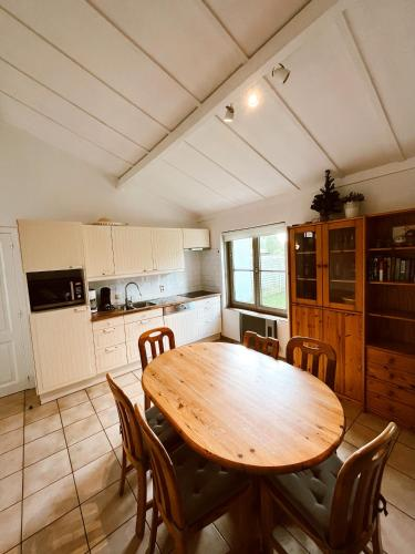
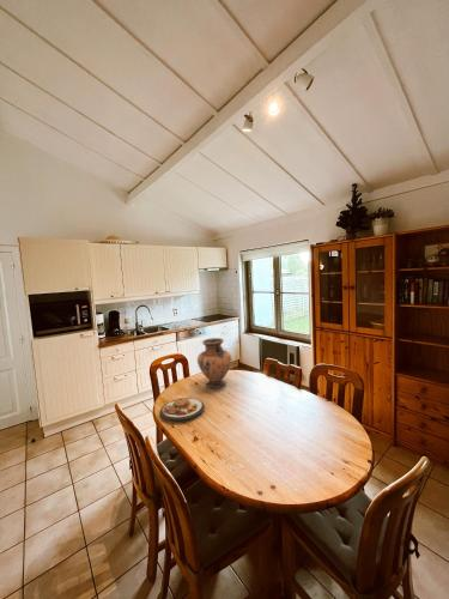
+ vase [196,337,232,389]
+ plate [159,397,206,422]
